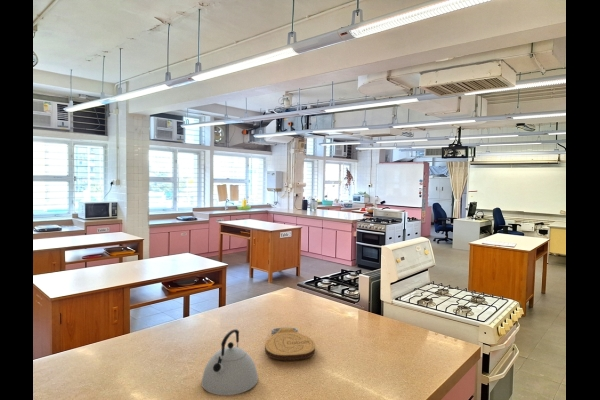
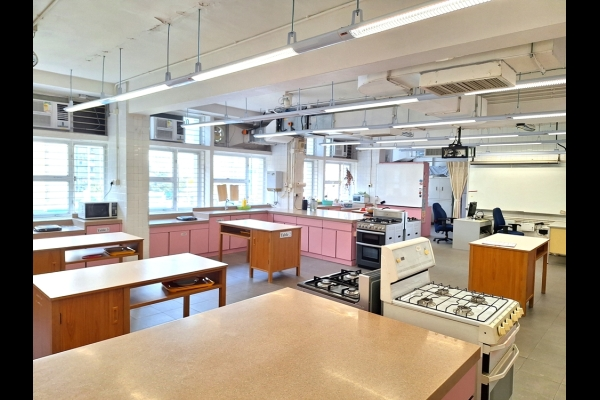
- kettle [201,328,259,396]
- key chain [264,326,316,361]
